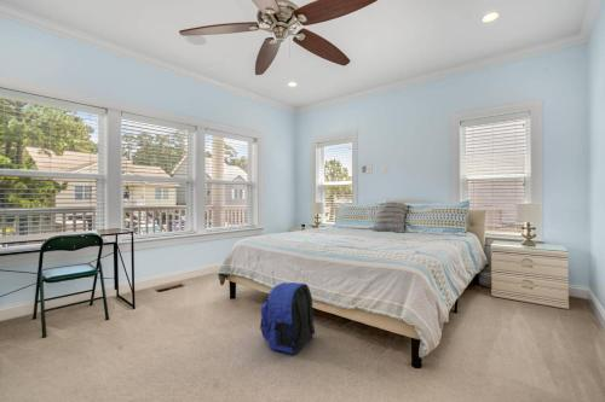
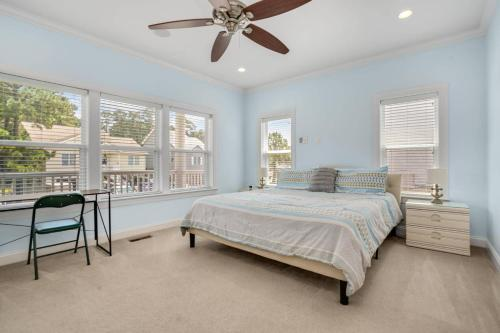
- backpack [259,281,316,355]
